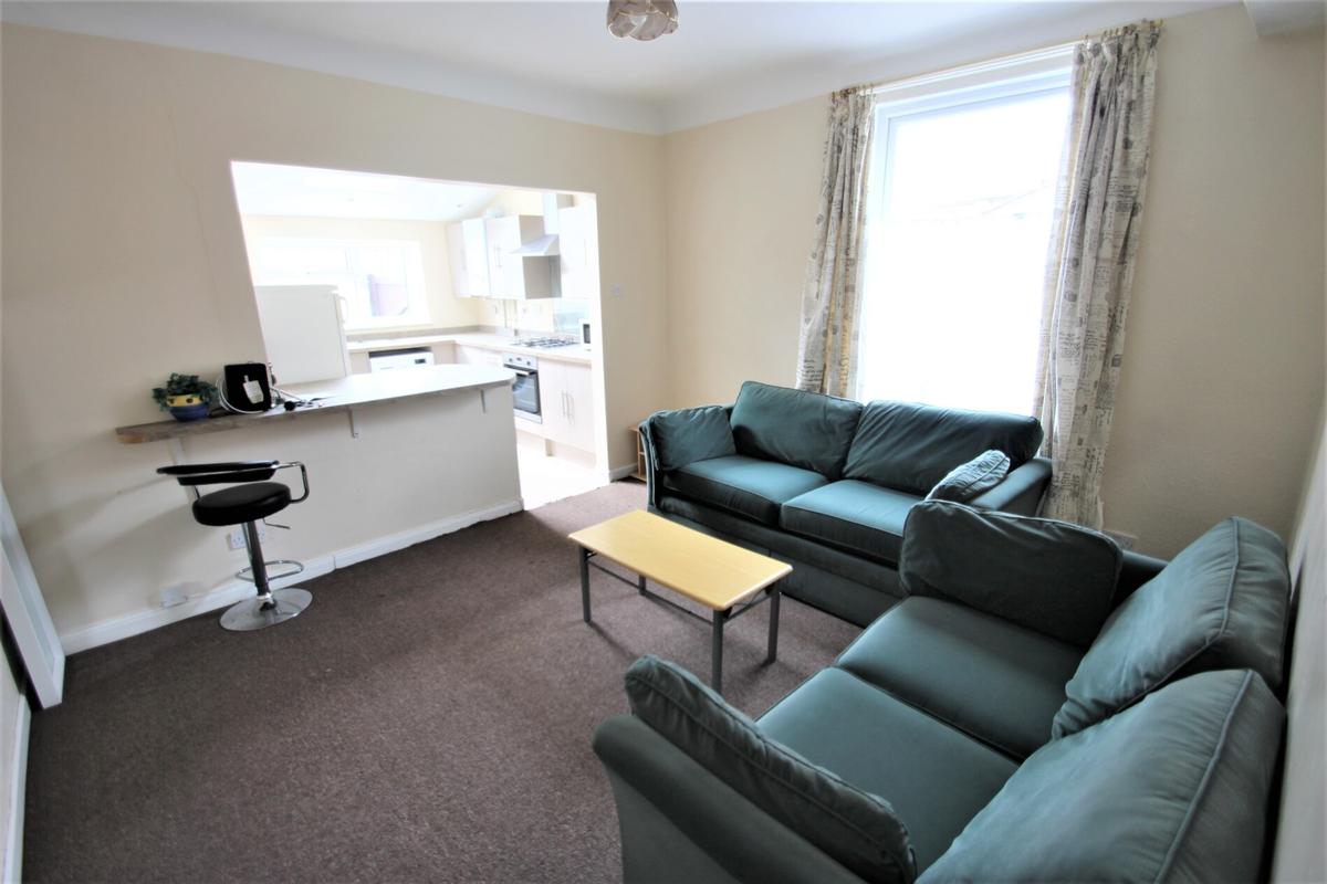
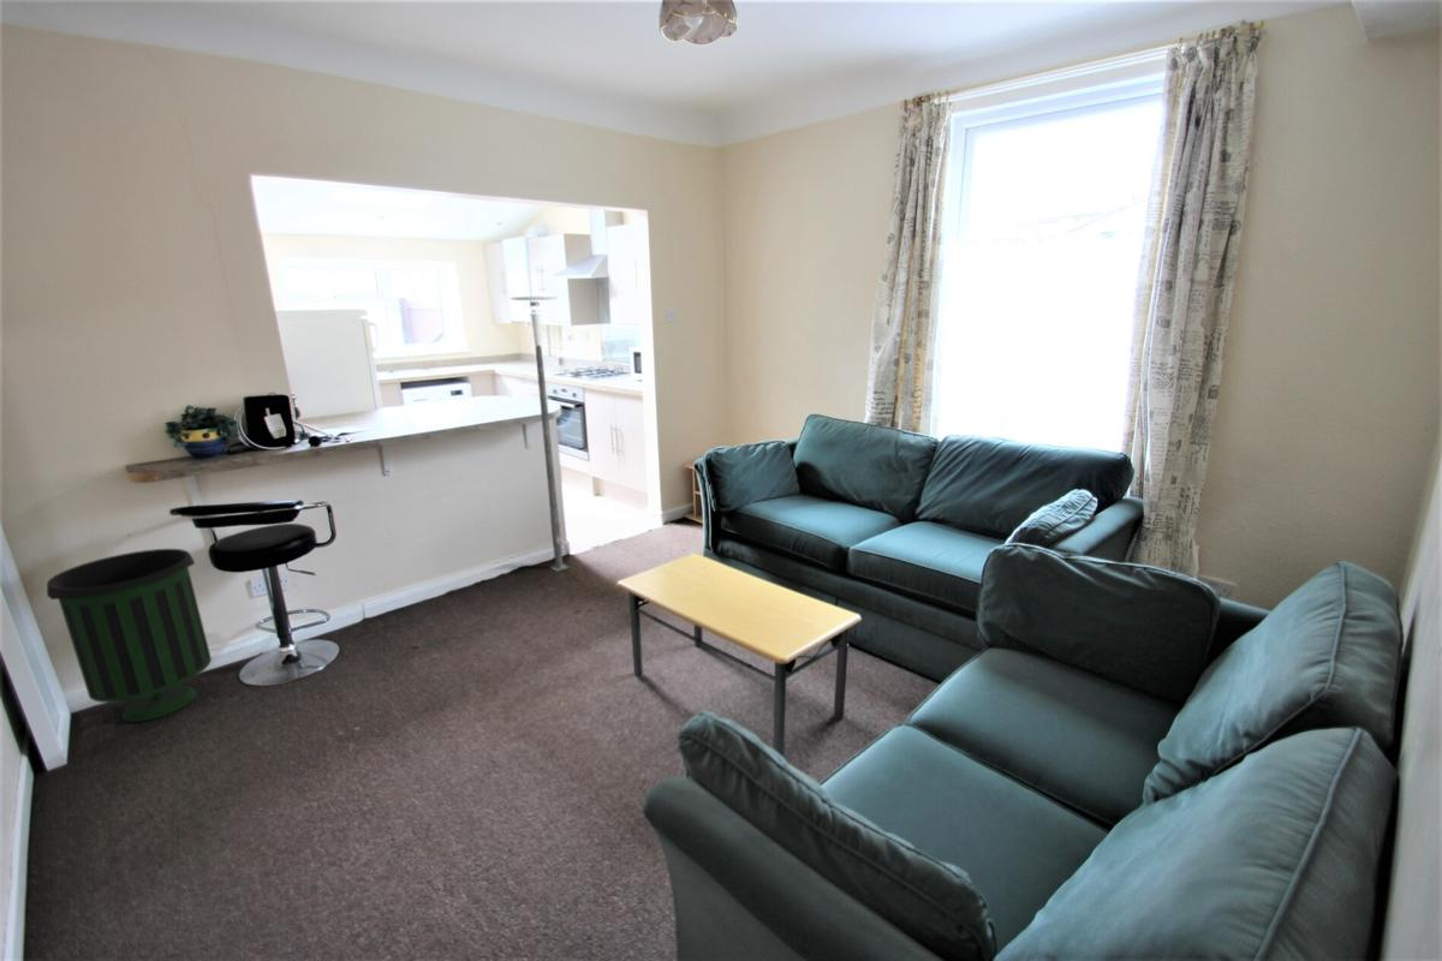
+ pole [510,296,571,573]
+ trash can [46,548,213,723]
